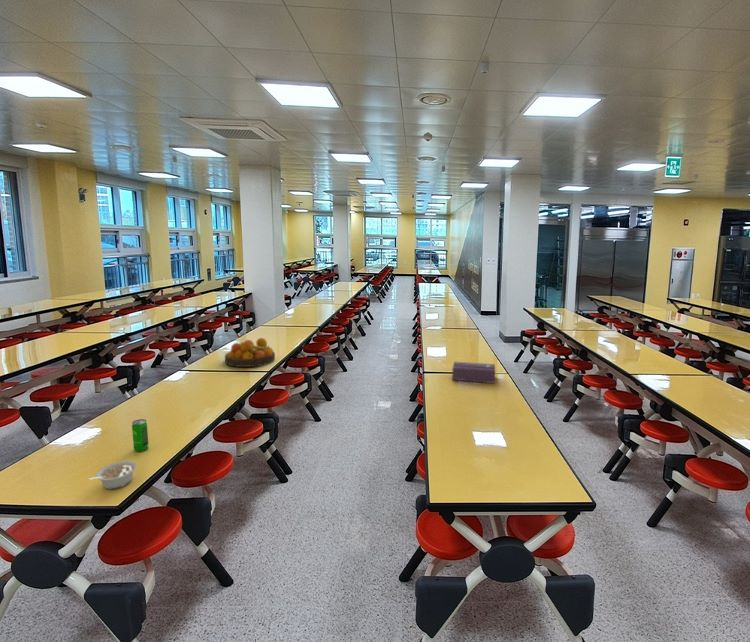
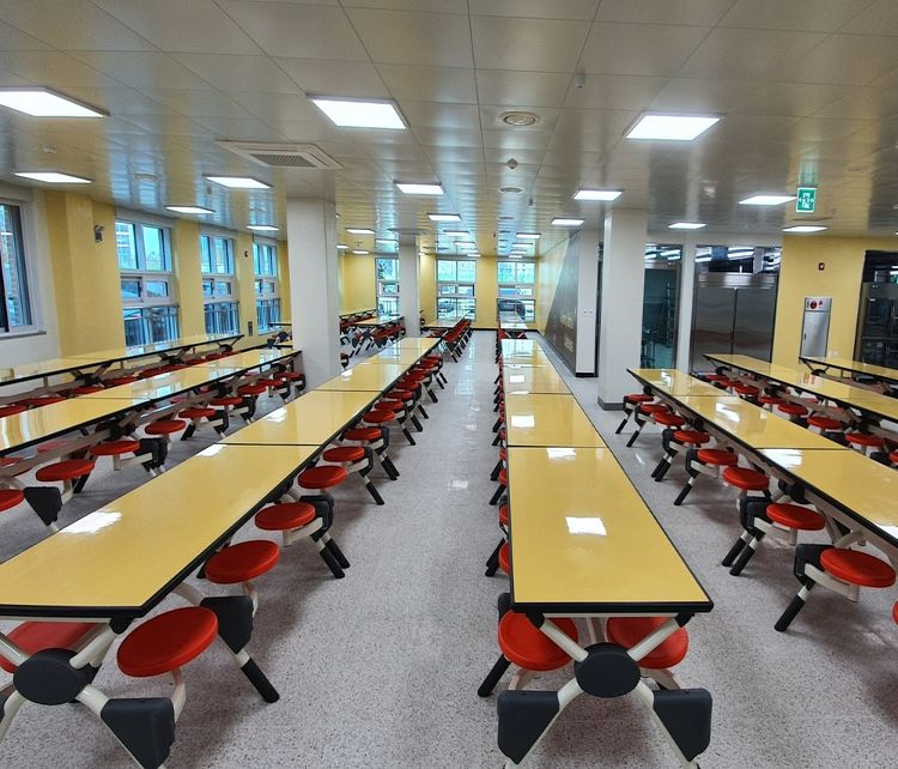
- beverage can [131,418,150,453]
- legume [88,460,138,490]
- fruit bowl [224,337,276,368]
- tissue box [451,361,496,384]
